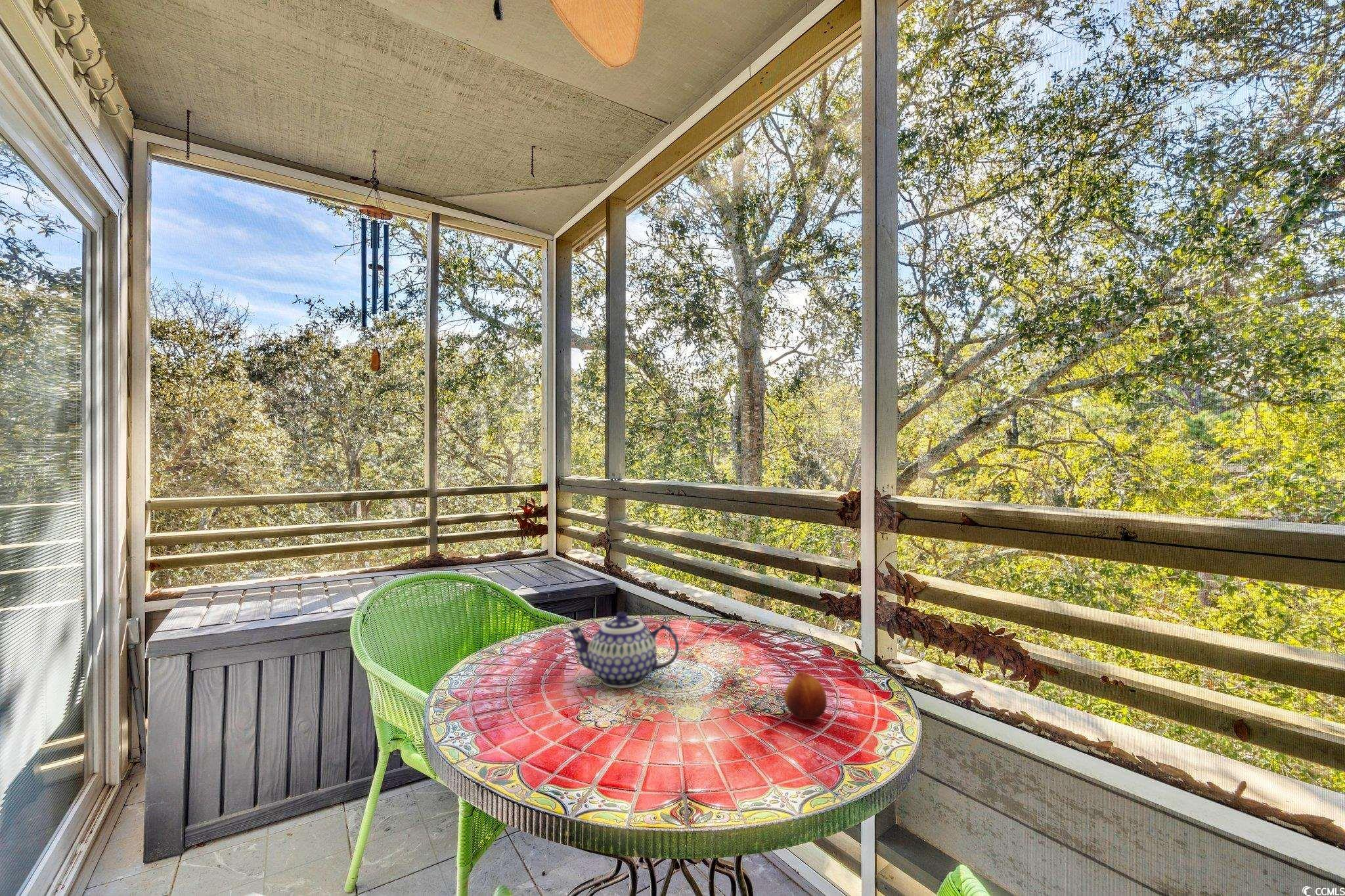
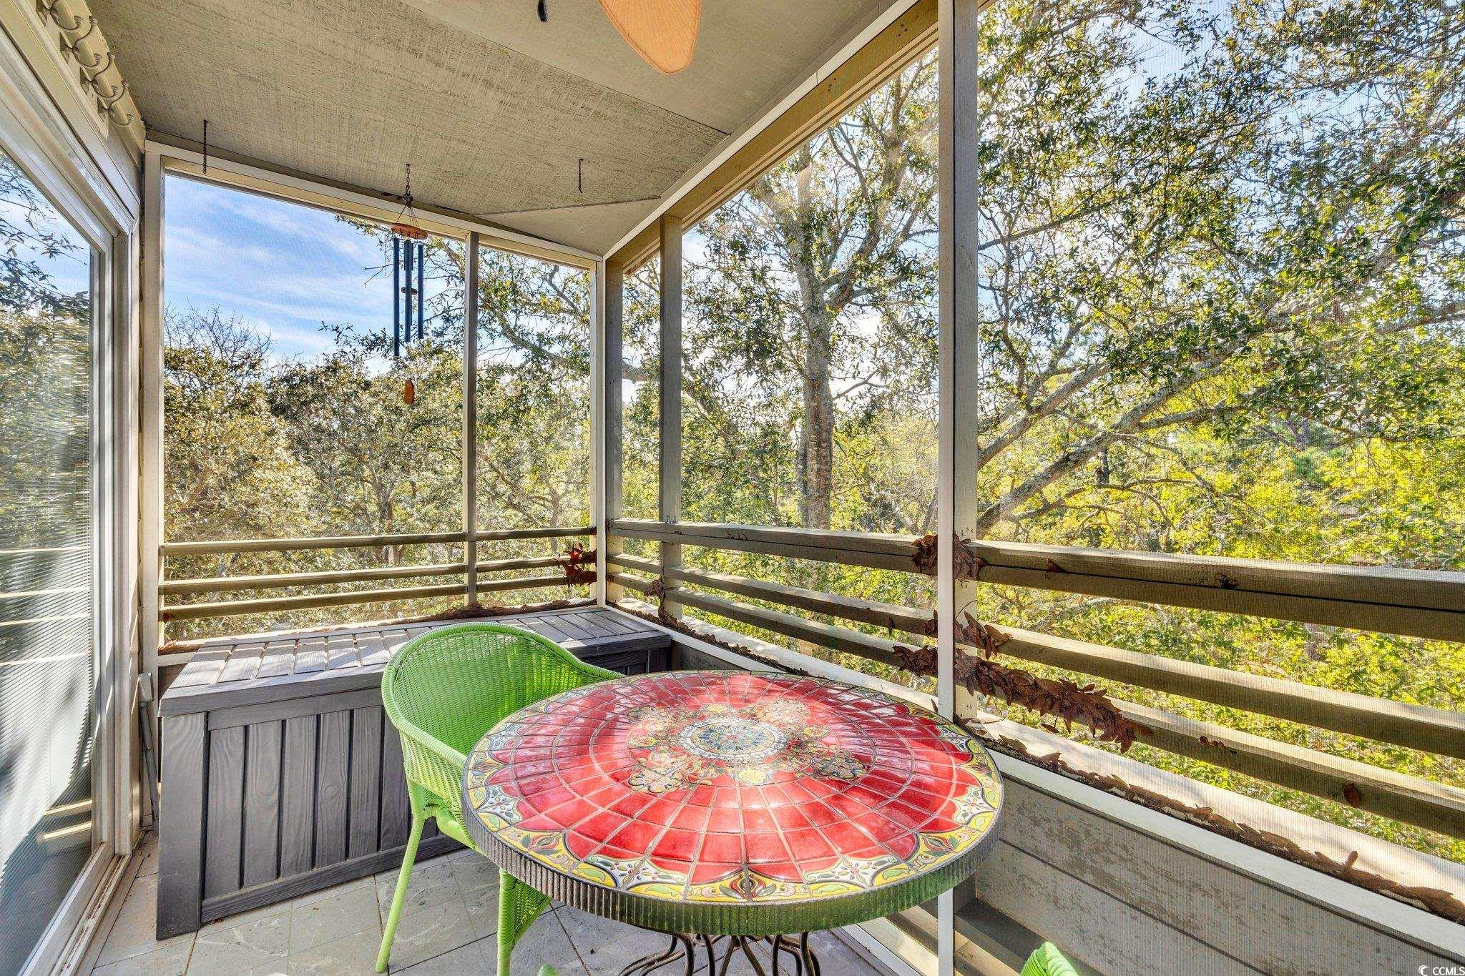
- teapot [567,611,680,689]
- fruit [783,672,827,720]
